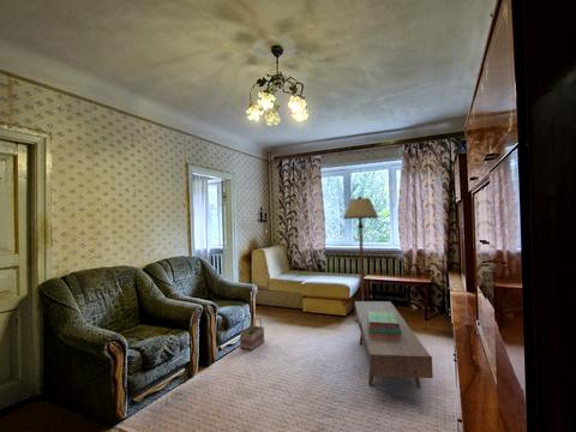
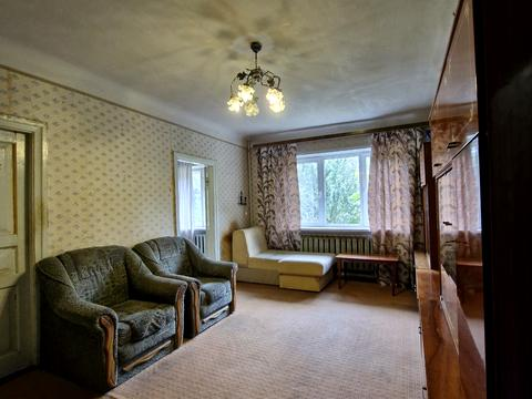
- floor lamp [342,194,380,324]
- coffee table [354,300,434,389]
- basket [239,314,265,352]
- stack of books [367,311,401,335]
